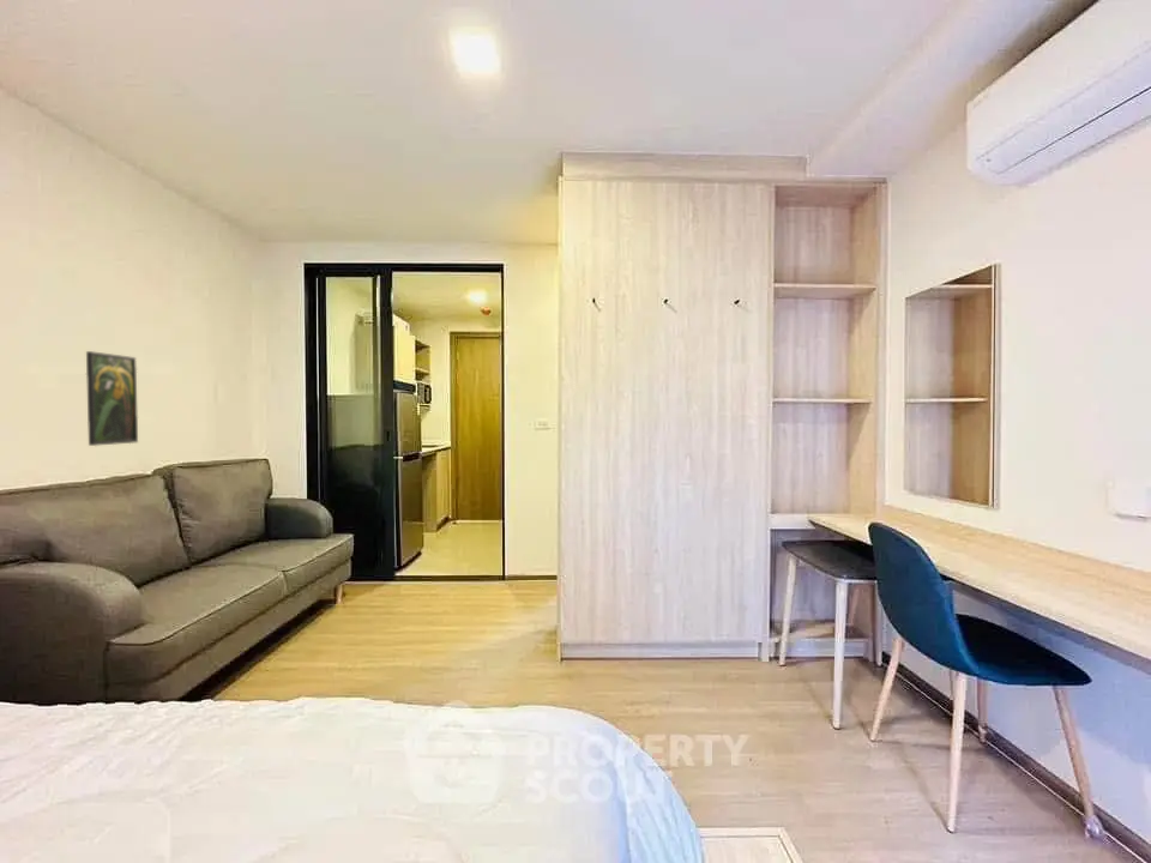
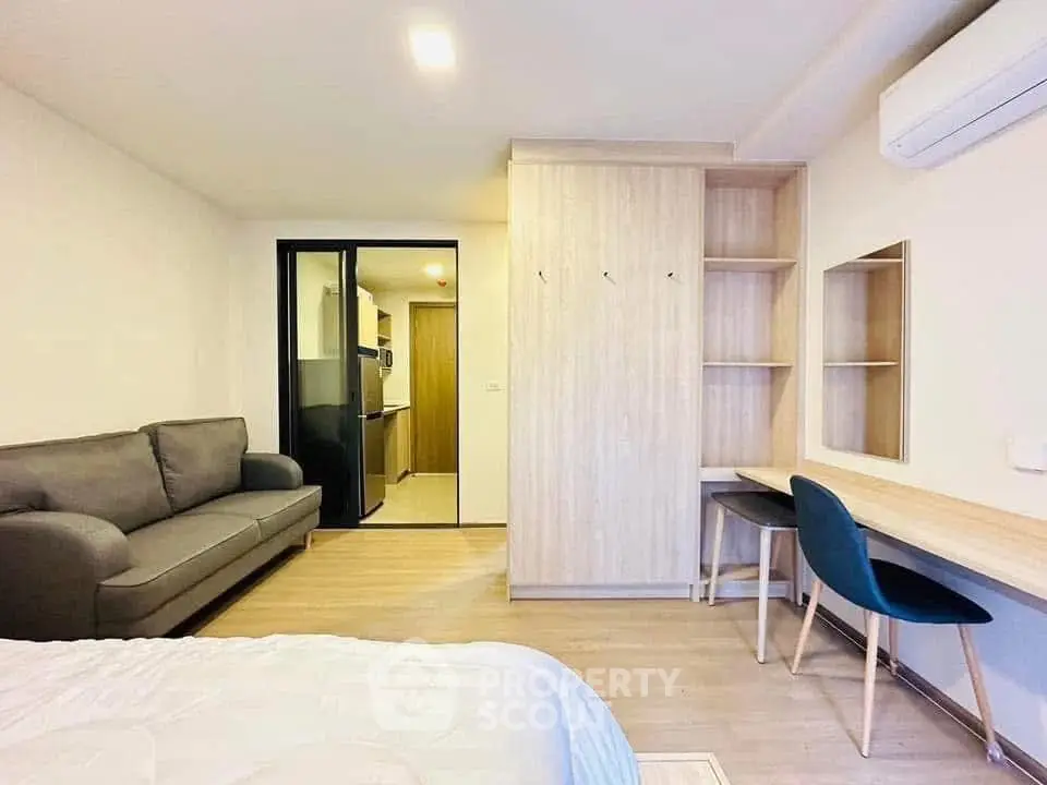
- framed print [85,350,139,447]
